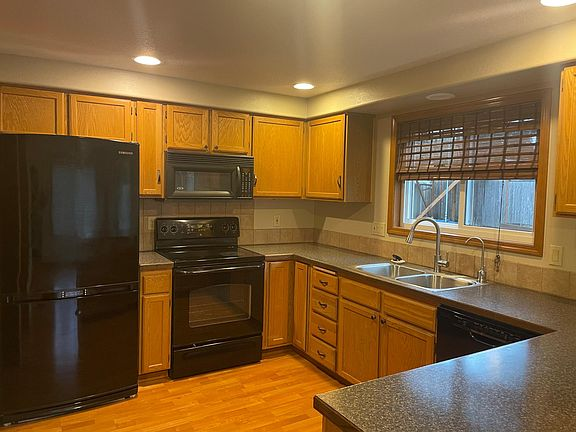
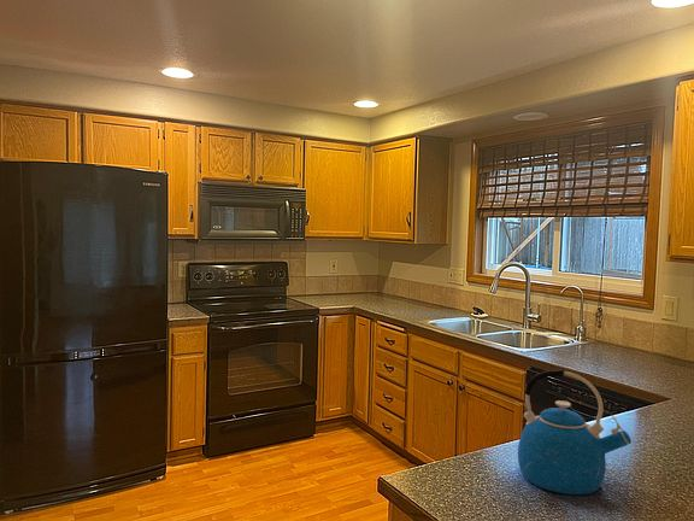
+ kettle [517,368,633,496]
